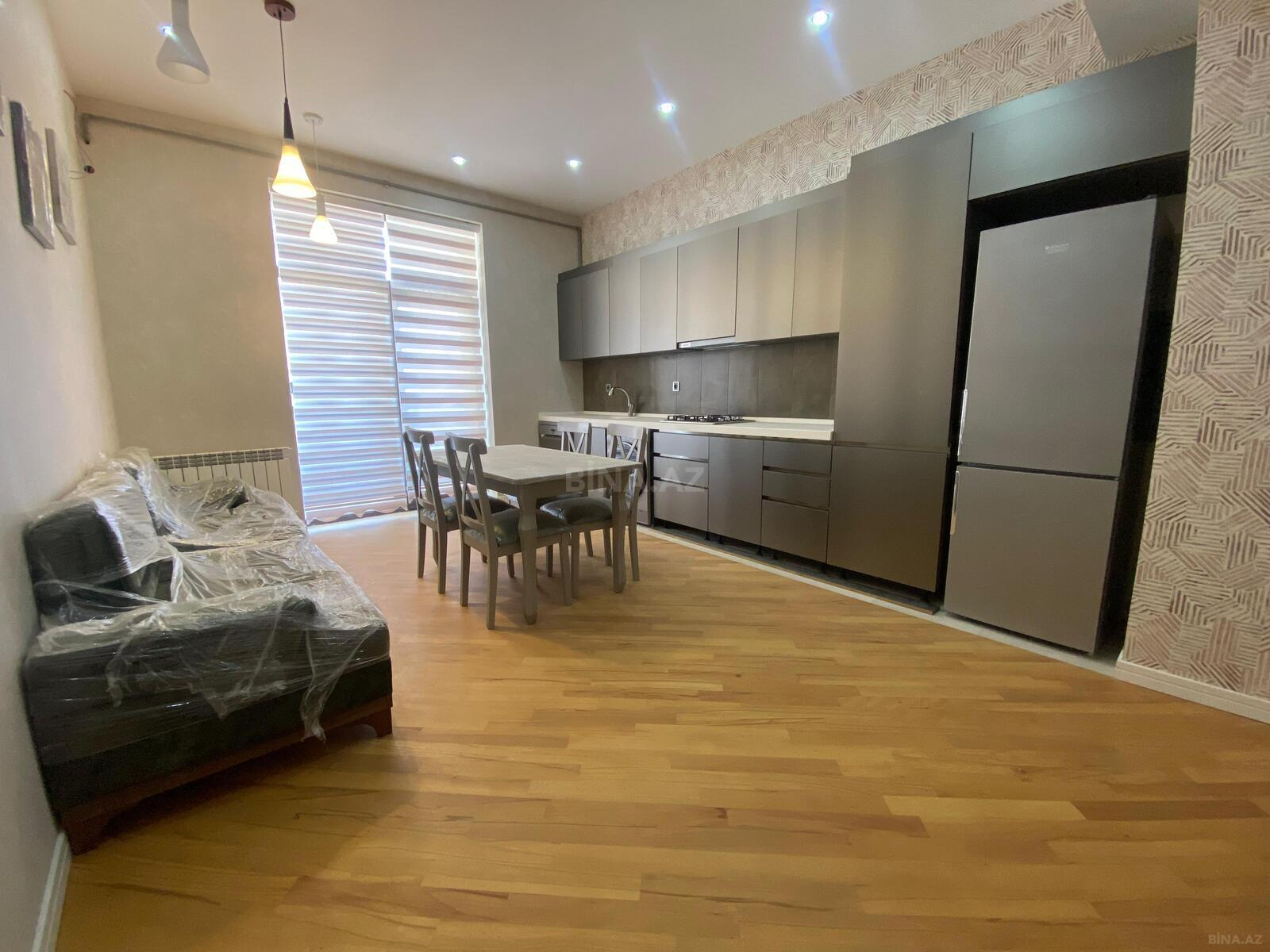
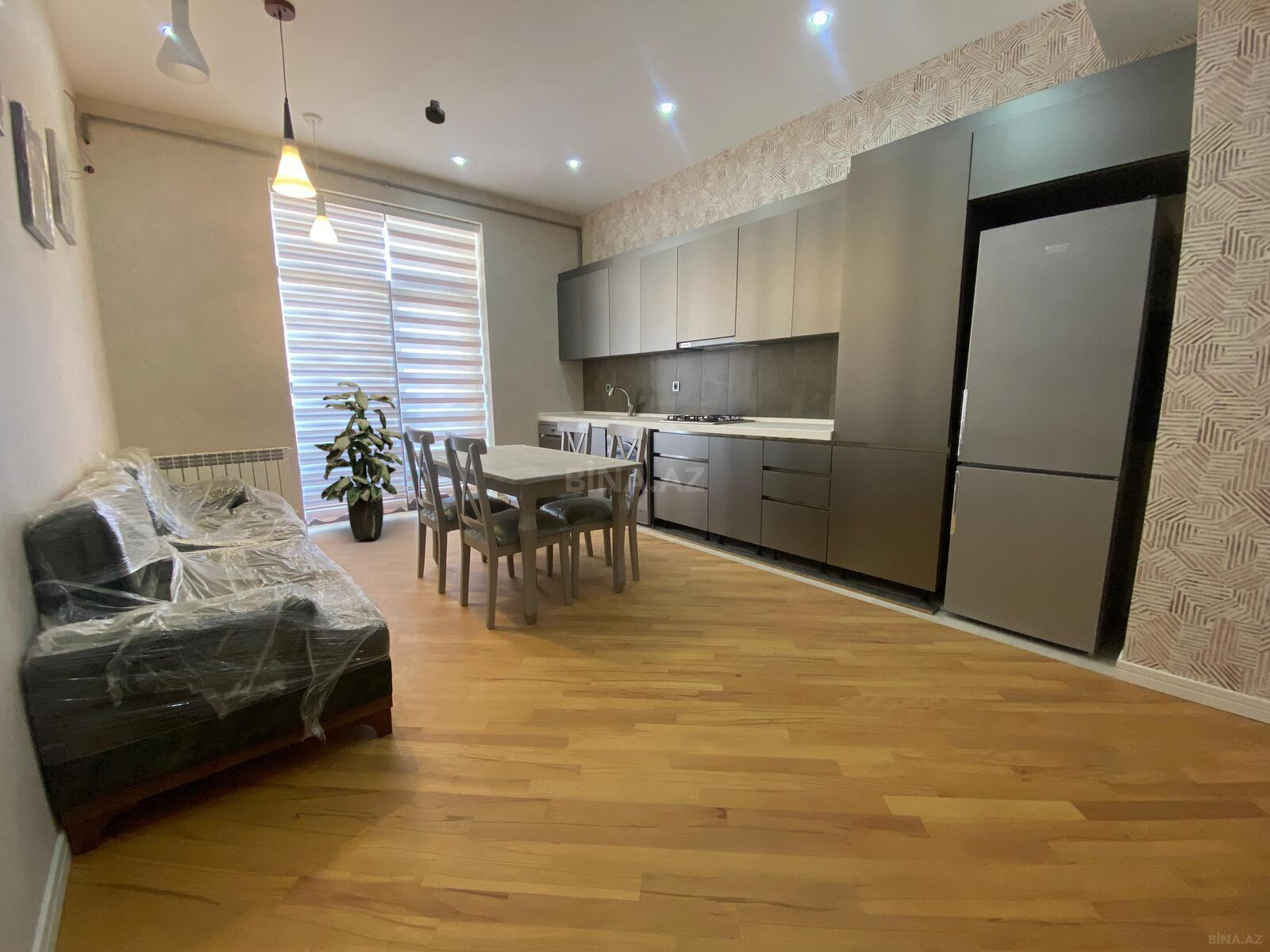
+ indoor plant [314,381,403,540]
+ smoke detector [425,99,446,125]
